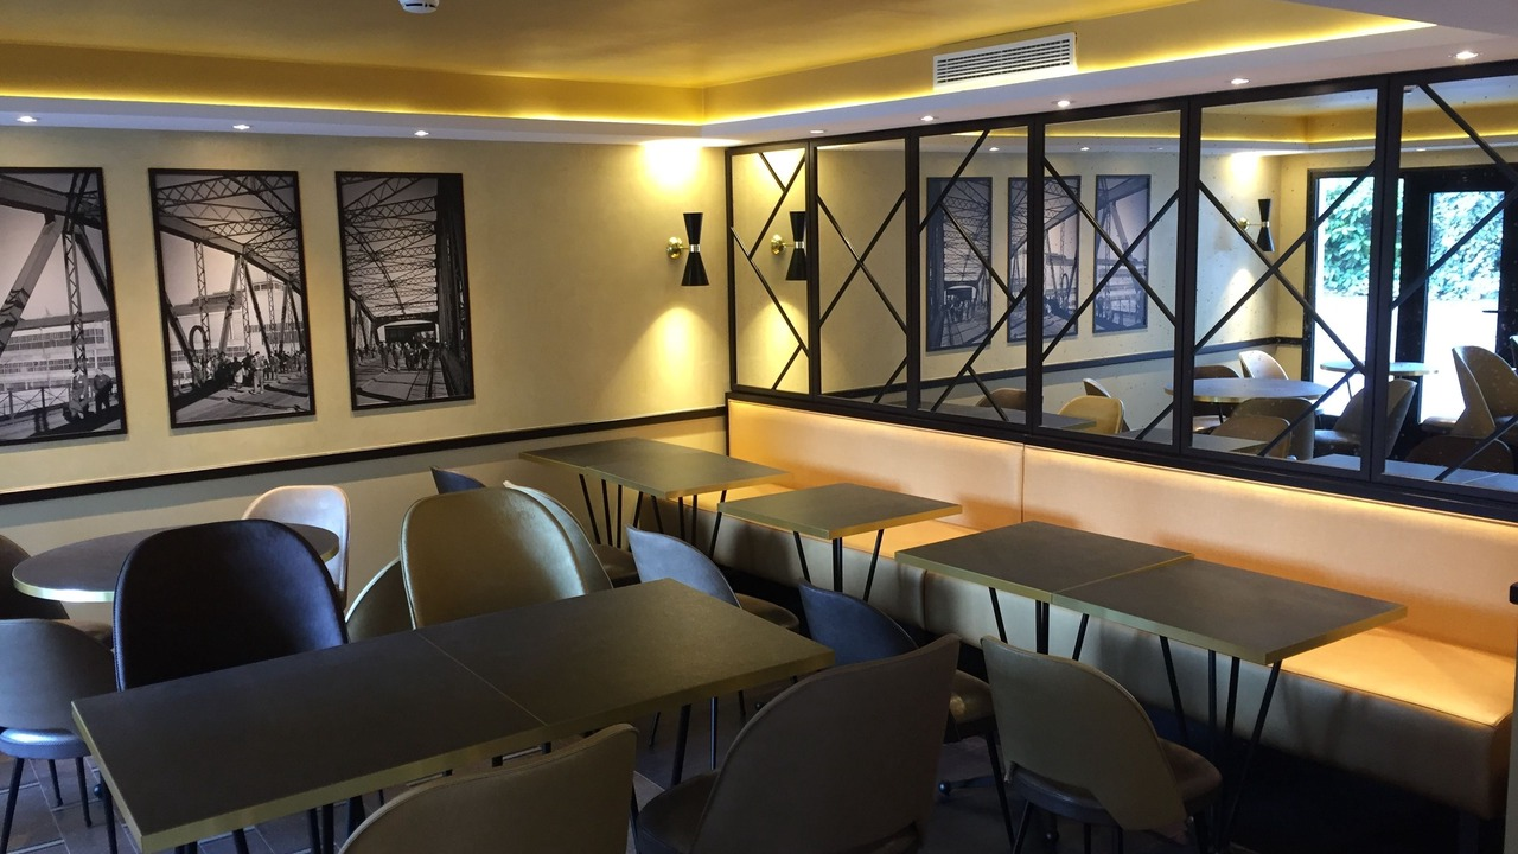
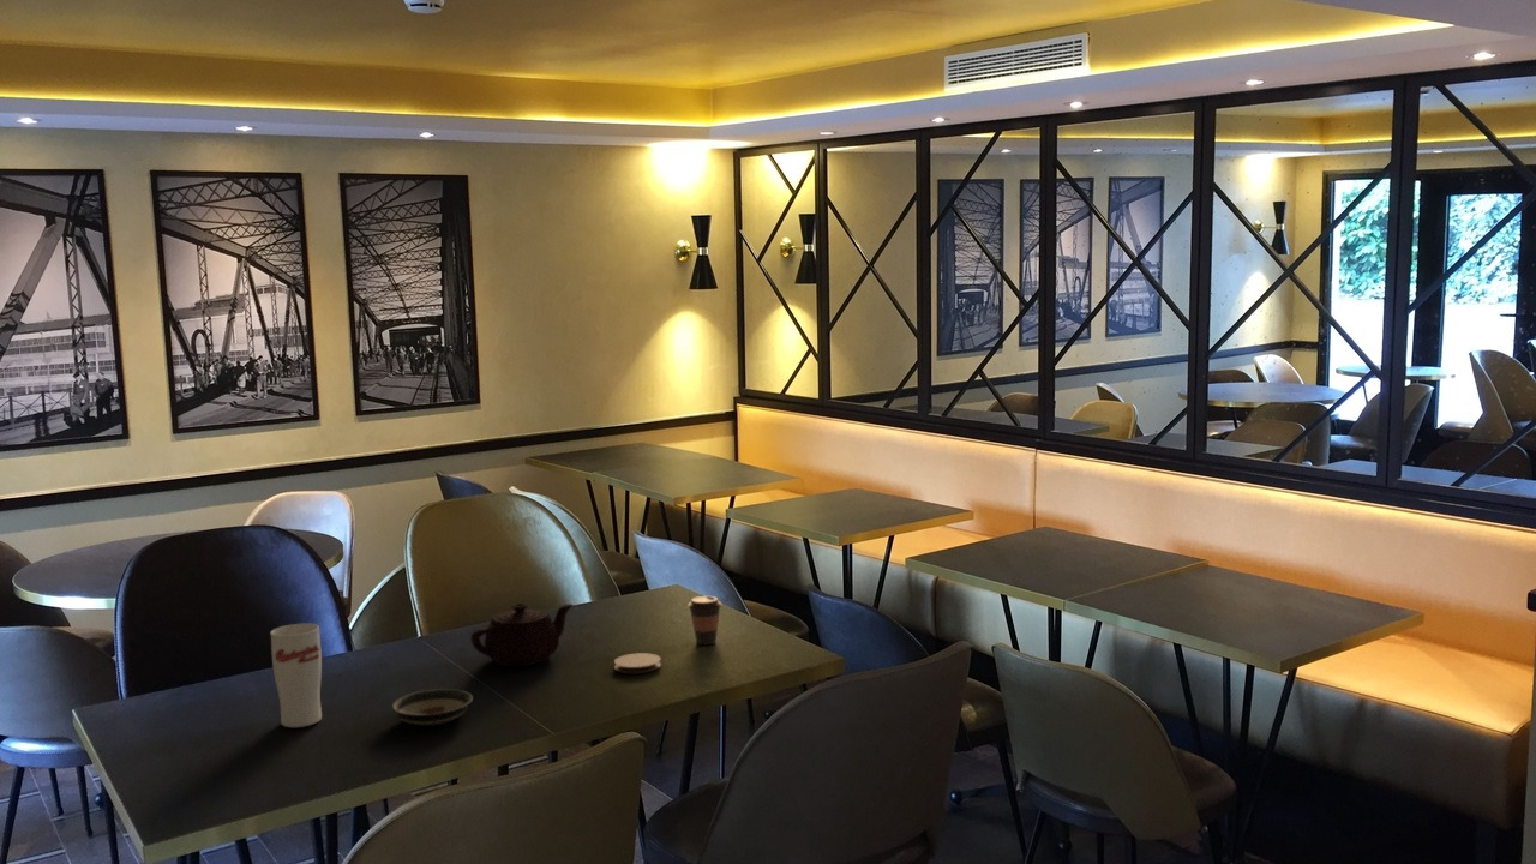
+ teapot [470,602,574,667]
+ cup [269,623,323,728]
+ coffee cup [686,595,724,646]
+ coaster [613,652,662,674]
+ saucer [391,688,474,727]
